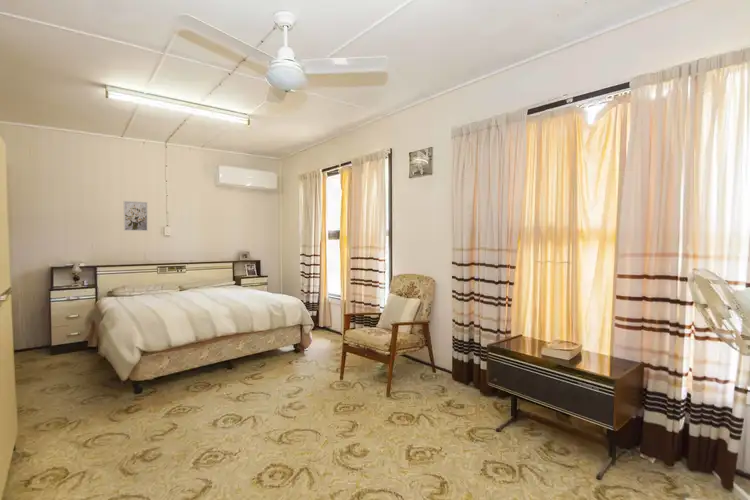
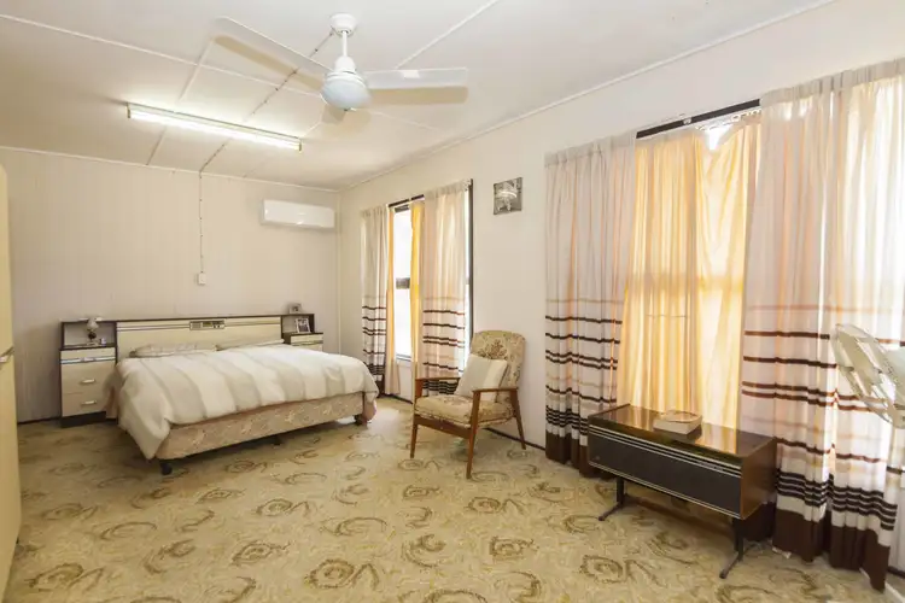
- wall art [123,200,149,232]
